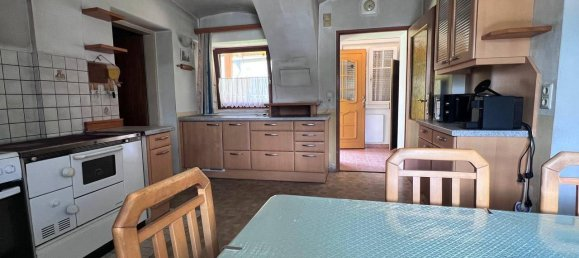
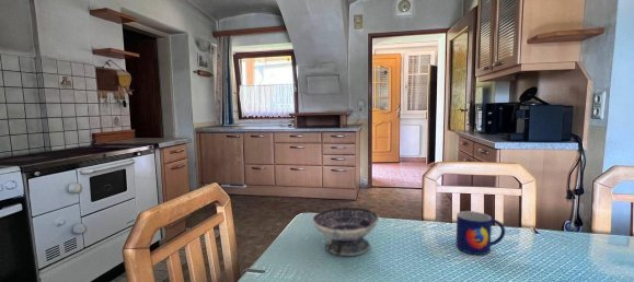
+ mug [456,210,506,256]
+ bowl [311,207,380,257]
